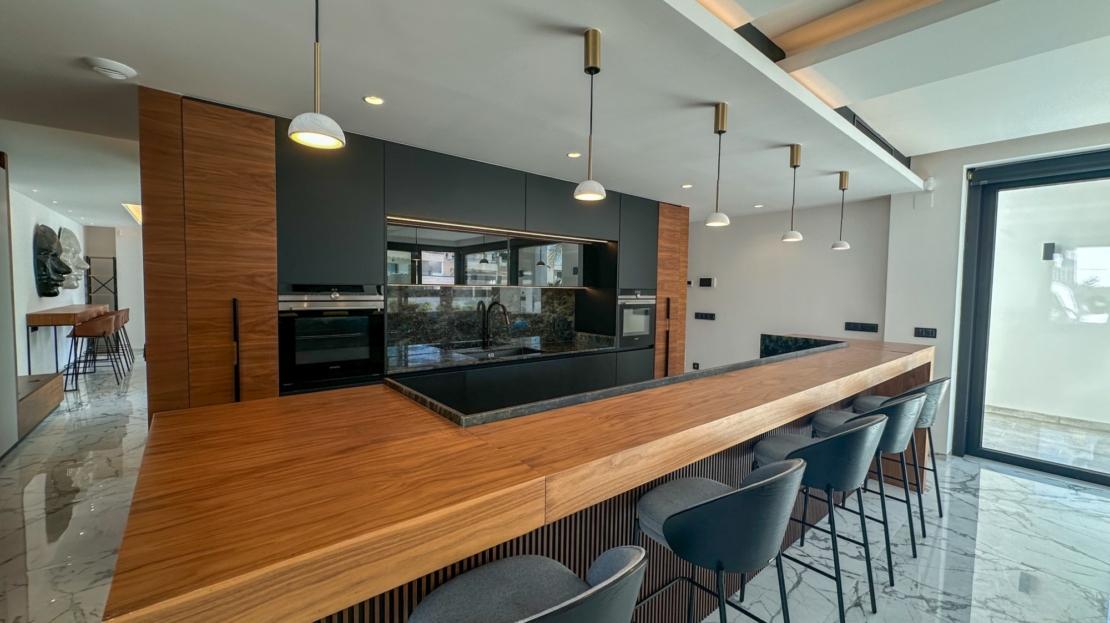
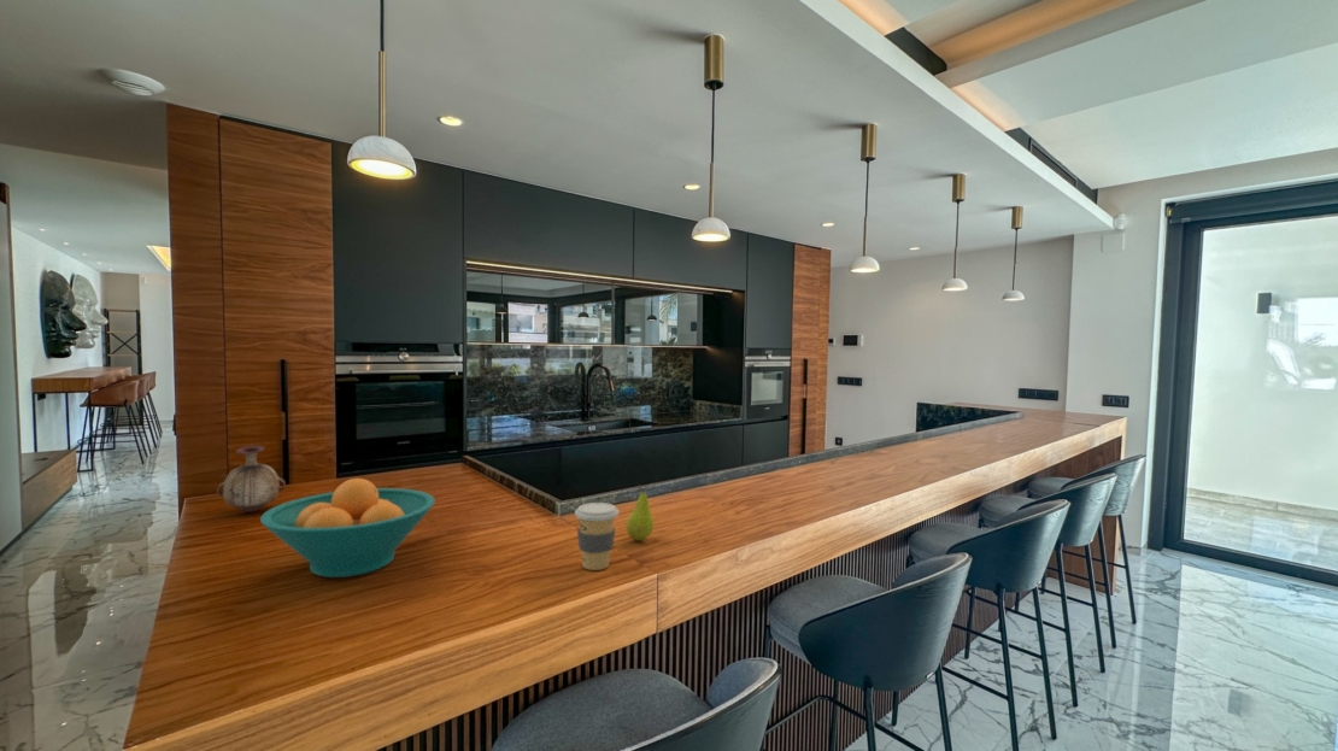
+ coffee cup [574,501,620,571]
+ vase [216,445,287,514]
+ fruit bowl [259,477,436,579]
+ fruit [626,483,655,542]
